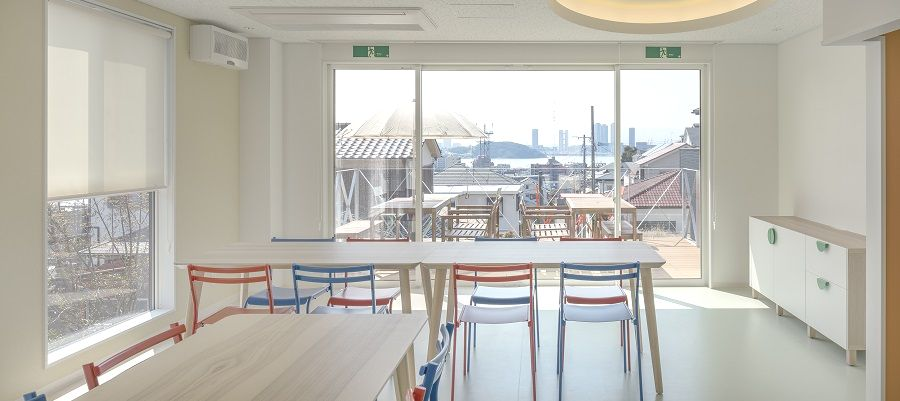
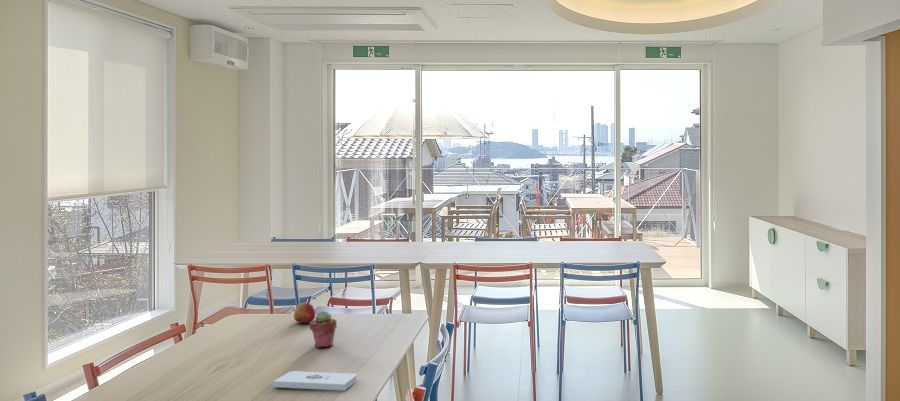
+ potted succulent [309,310,338,348]
+ apple [293,302,316,324]
+ notepad [272,370,358,391]
